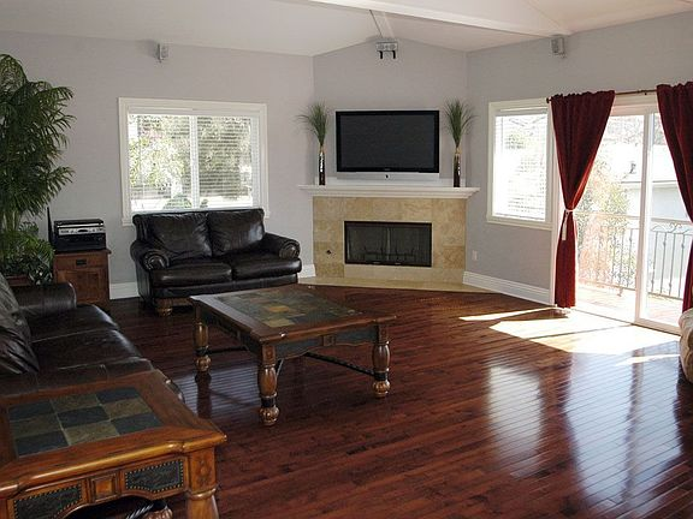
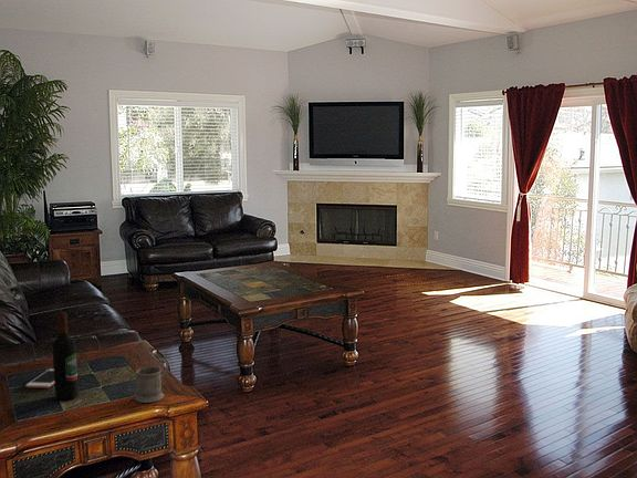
+ cell phone [24,368,54,389]
+ mug [134,357,169,404]
+ wine bottle [51,311,80,402]
